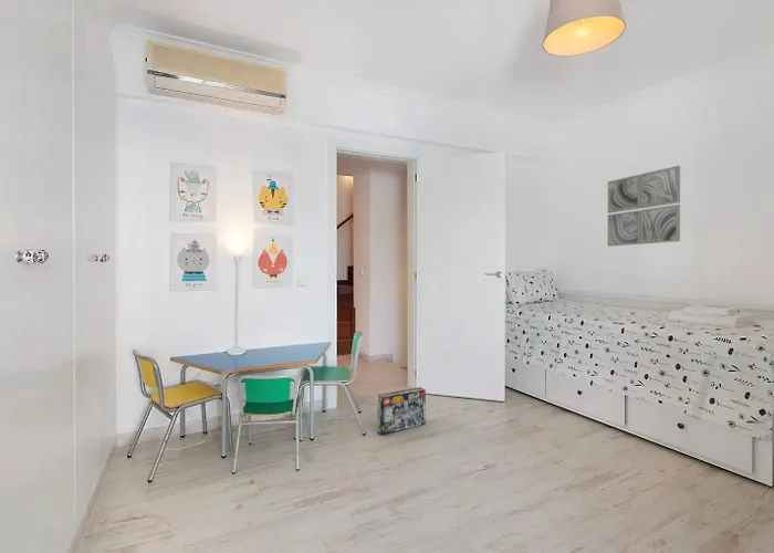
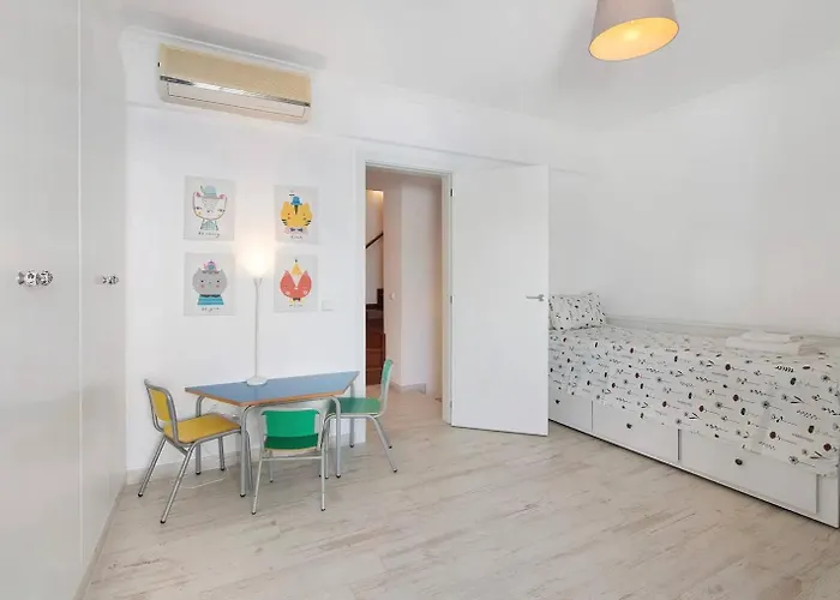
- box [376,386,427,436]
- wall art [607,165,681,248]
